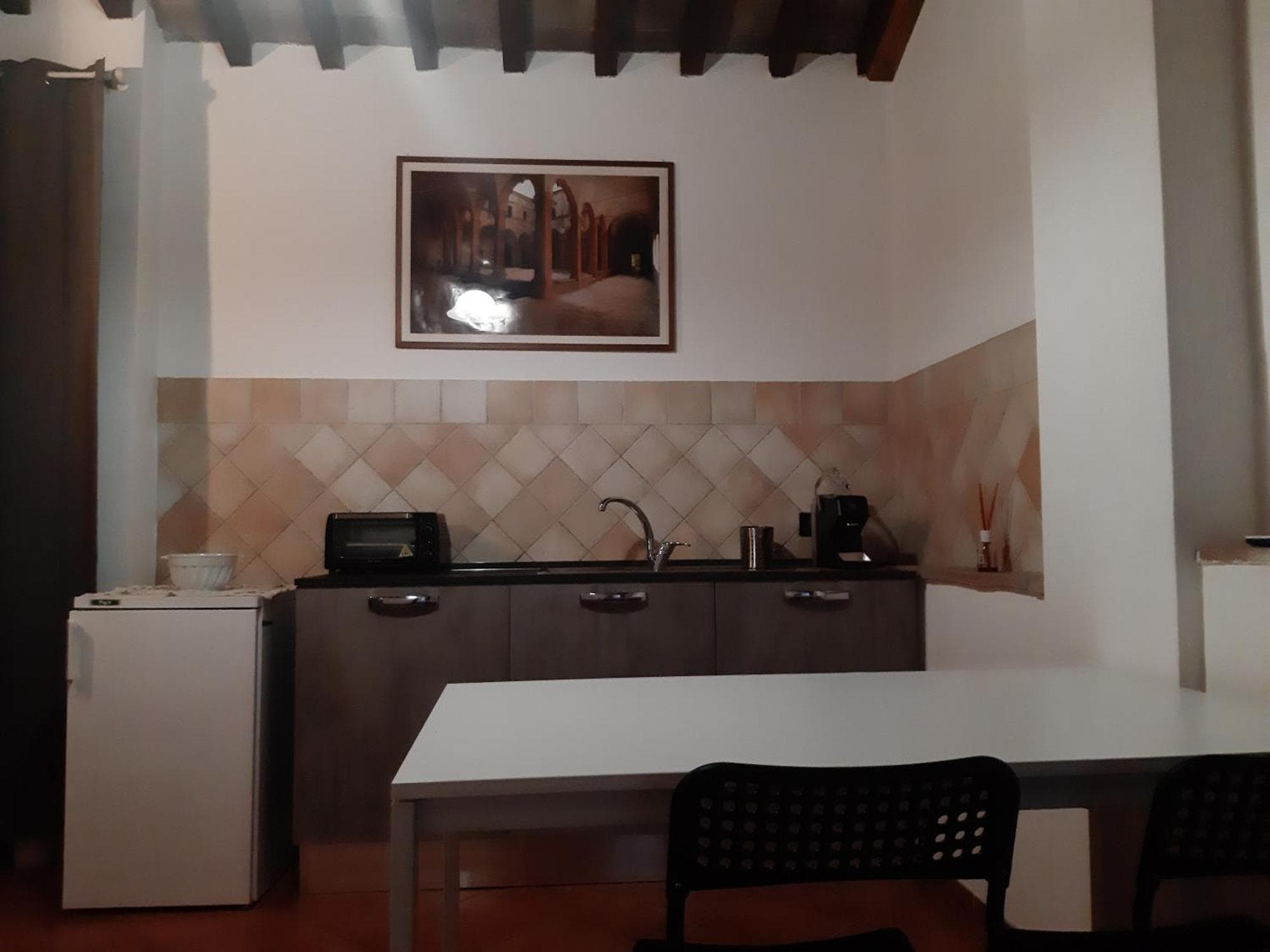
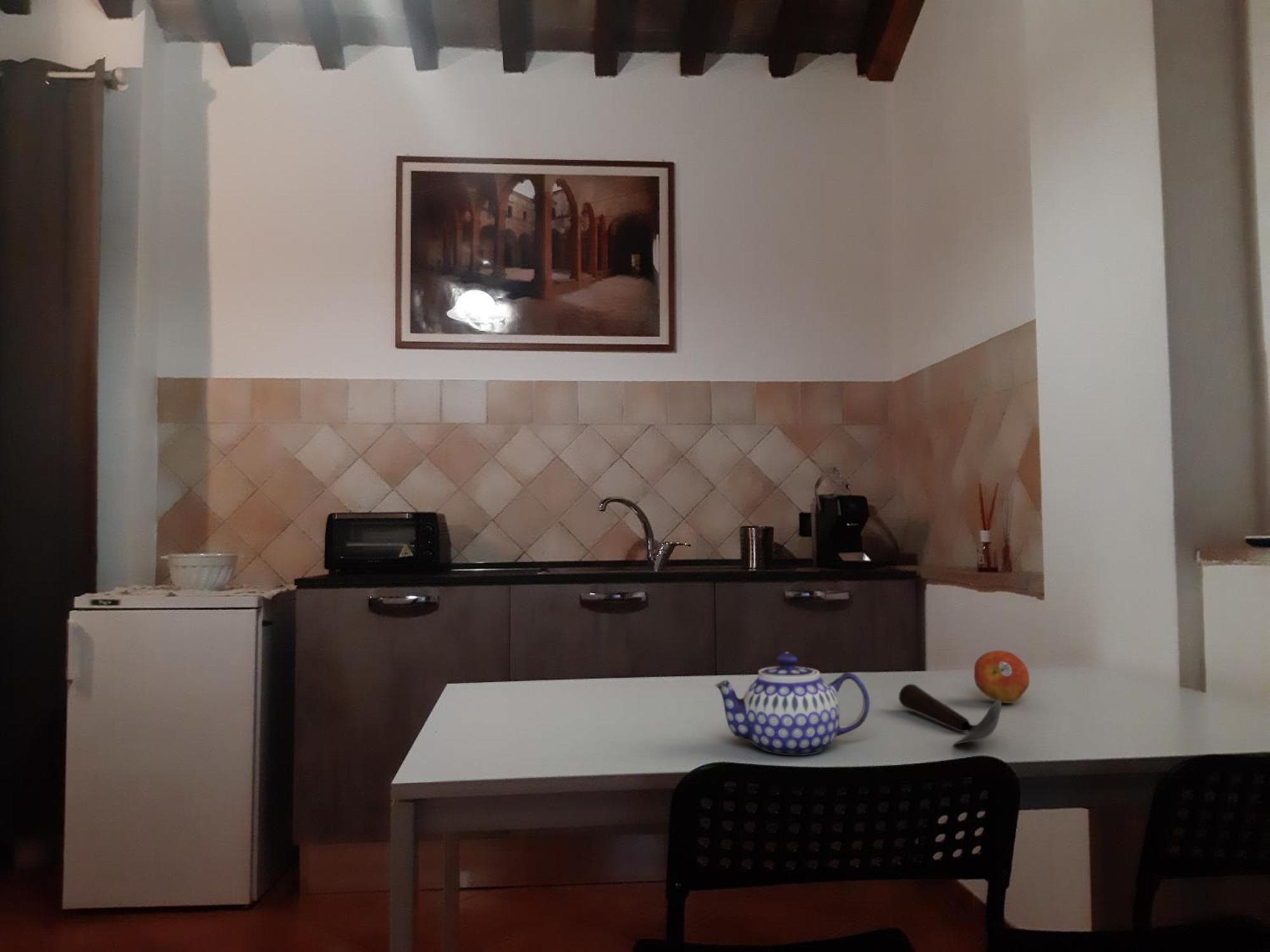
+ spoon [899,684,1002,745]
+ fruit [973,650,1030,704]
+ teapot [714,652,871,756]
